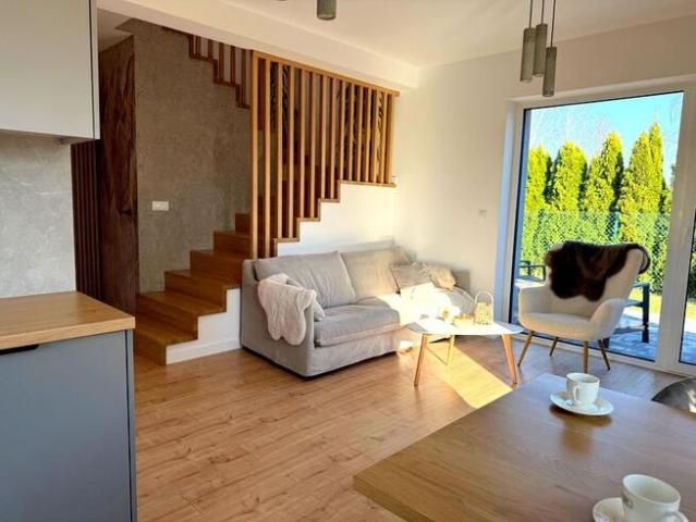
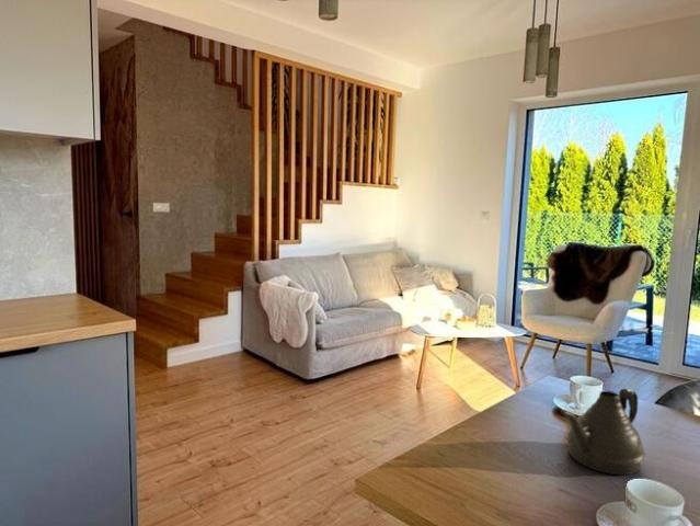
+ teapot [560,387,646,476]
